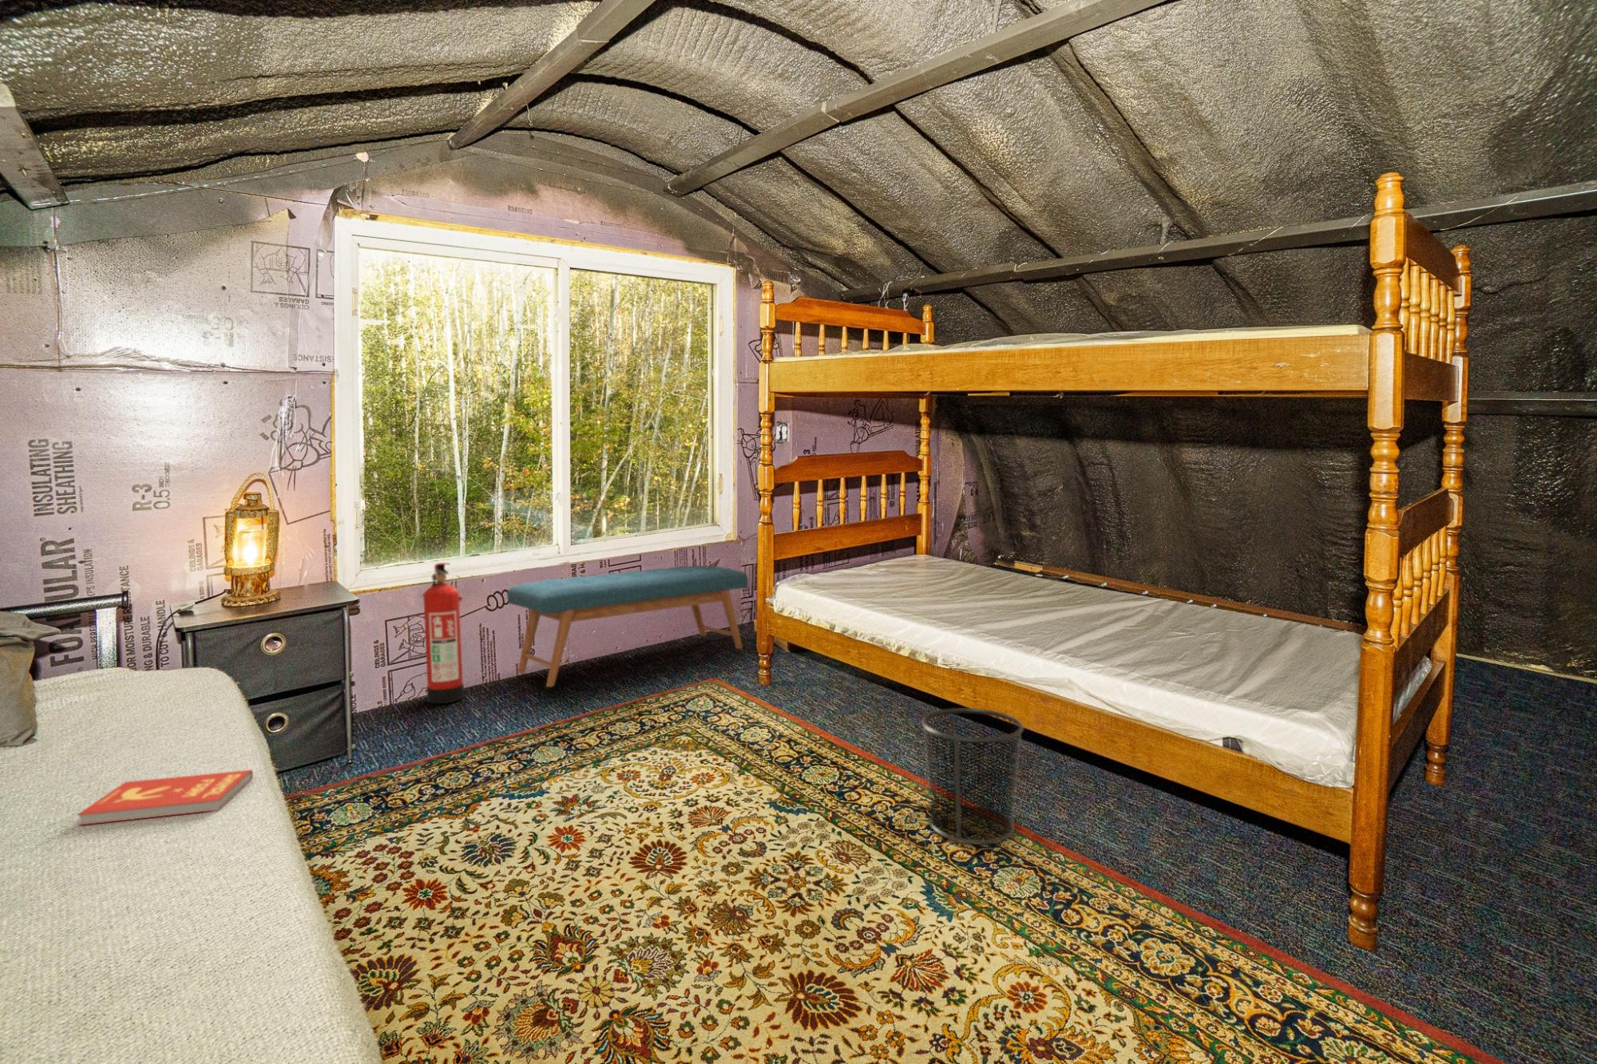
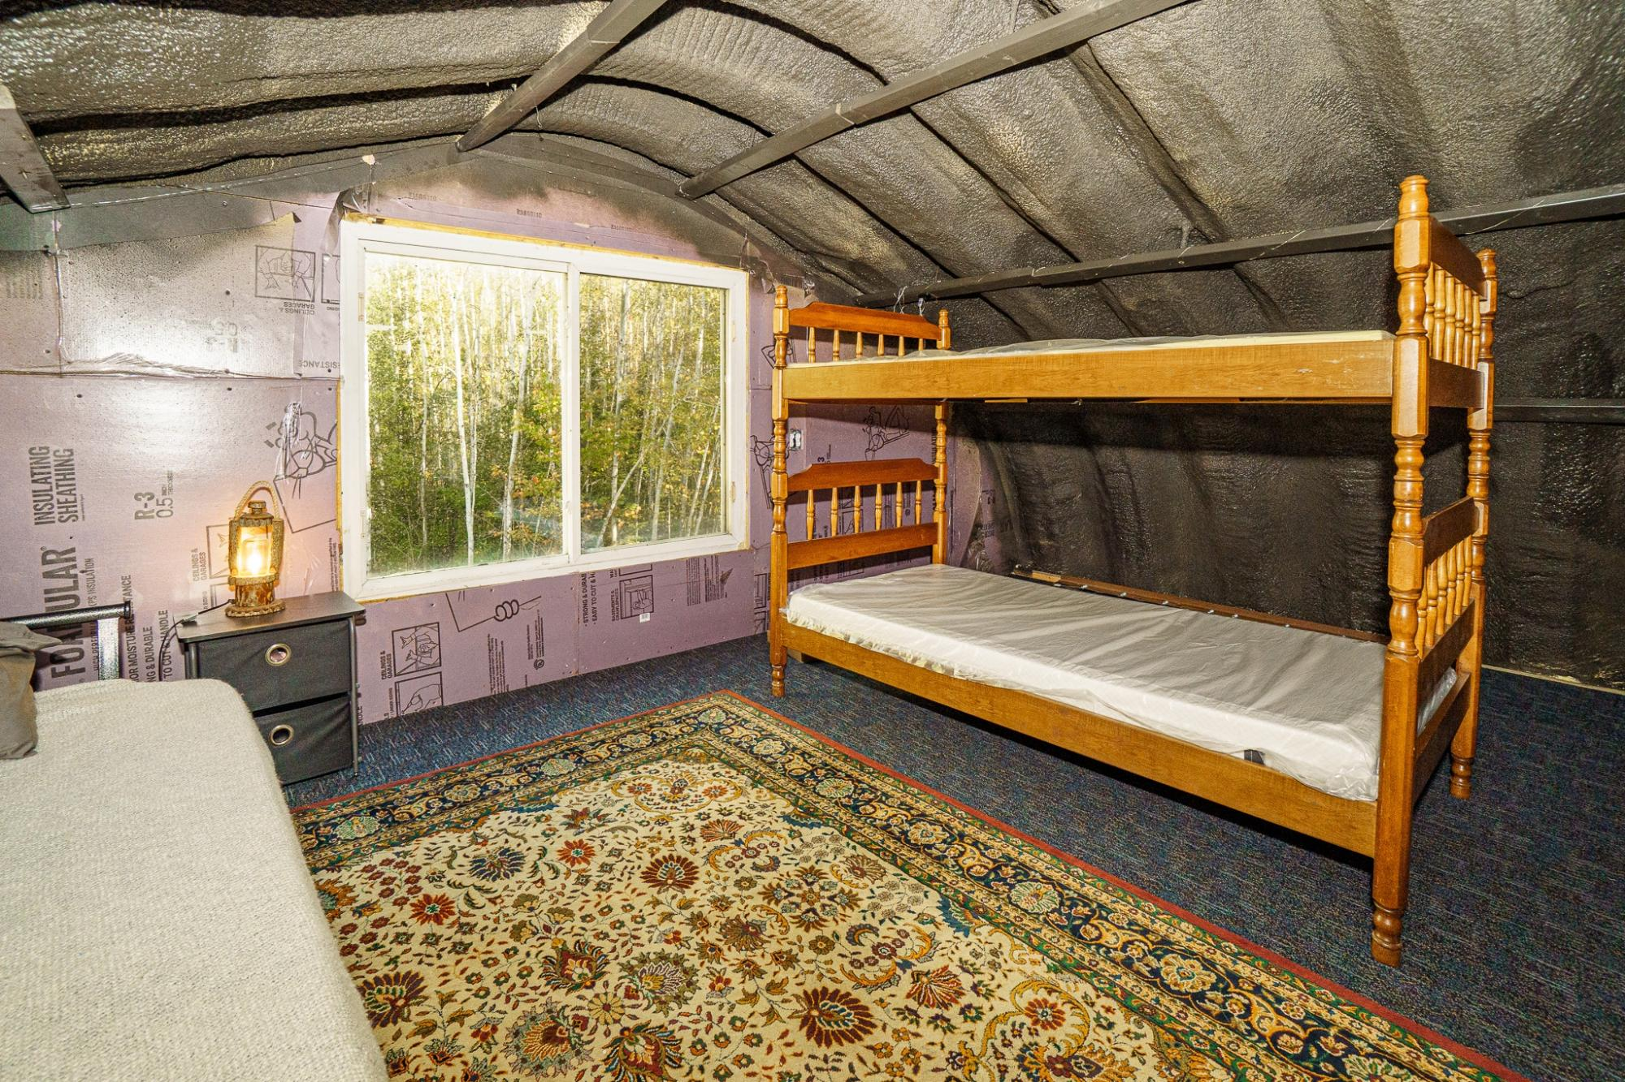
- book [77,768,253,826]
- waste bin [920,708,1025,846]
- fire extinguisher [423,562,464,704]
- bench [506,565,749,688]
